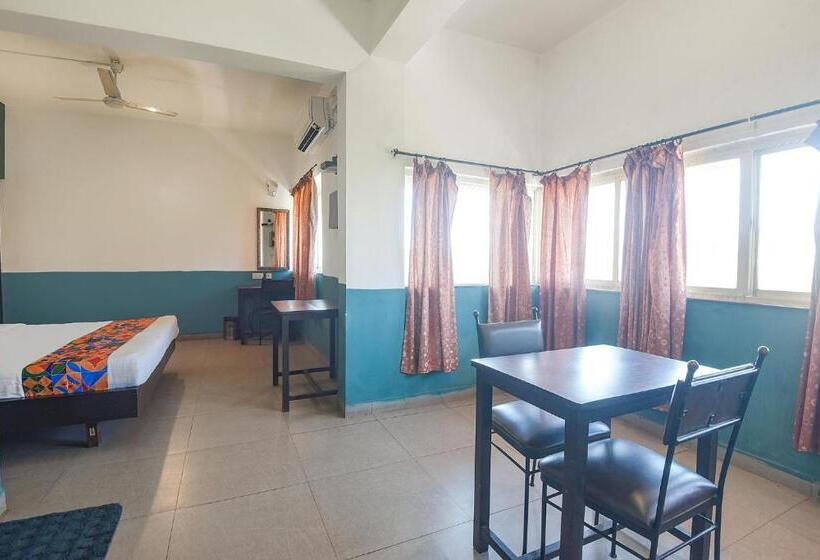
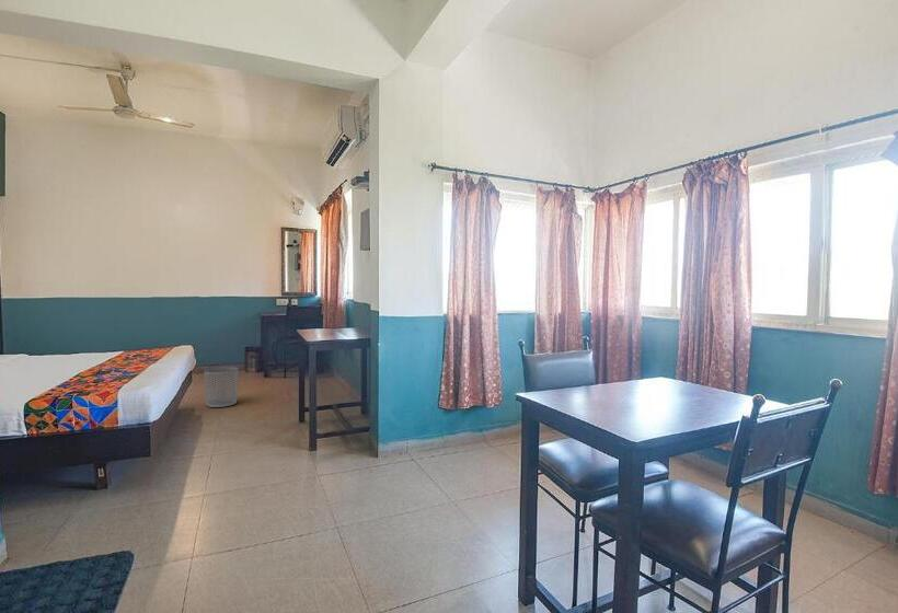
+ waste bin [204,366,239,408]
